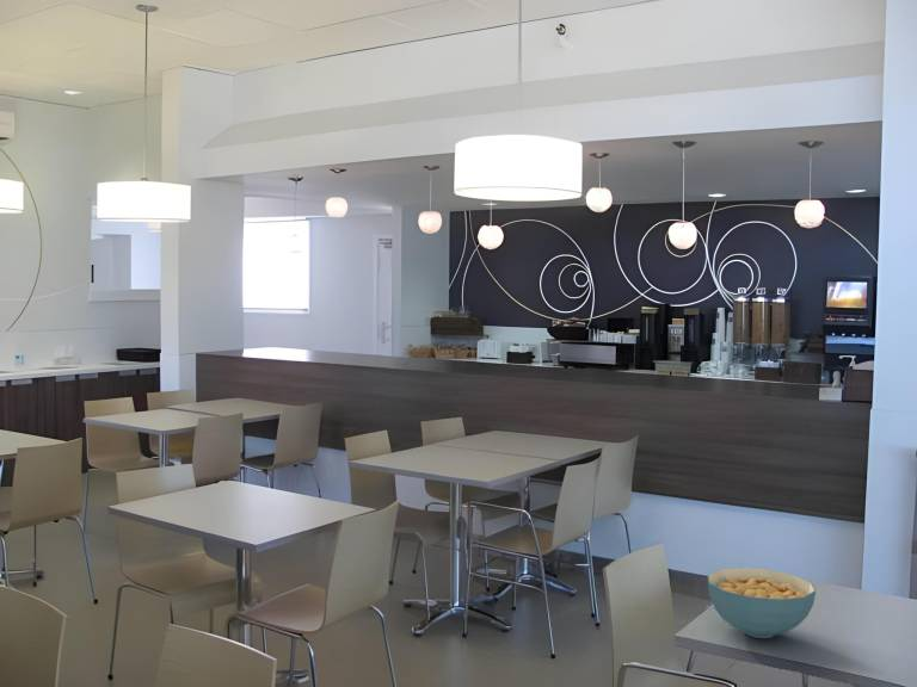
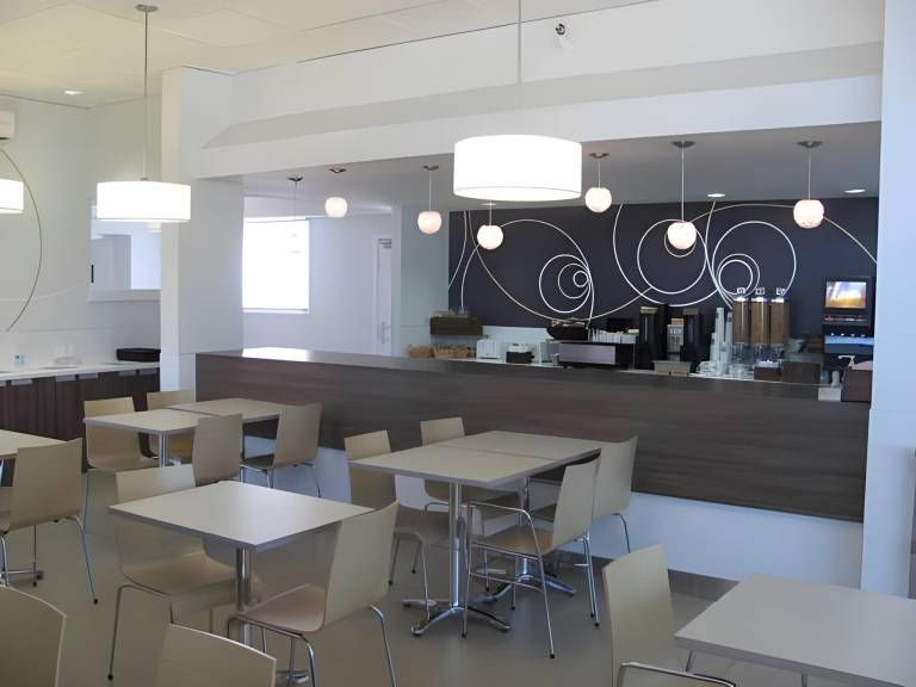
- cereal bowl [707,567,817,639]
